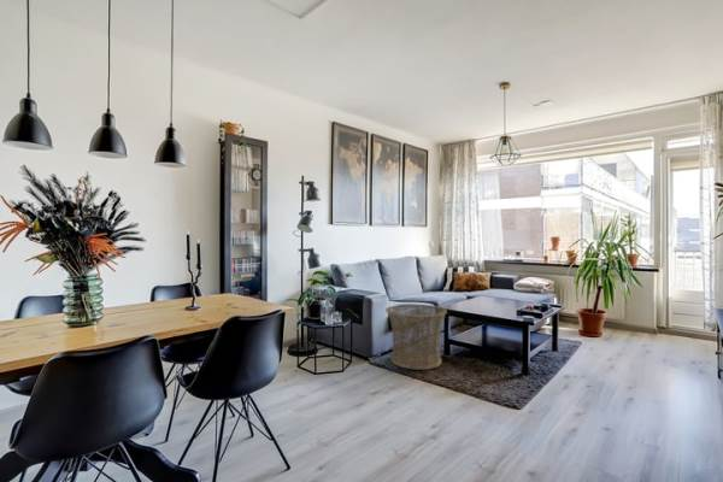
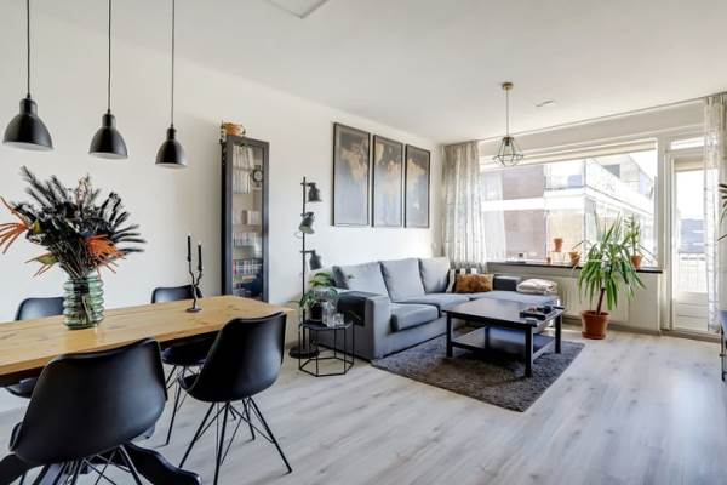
- basket [384,302,448,370]
